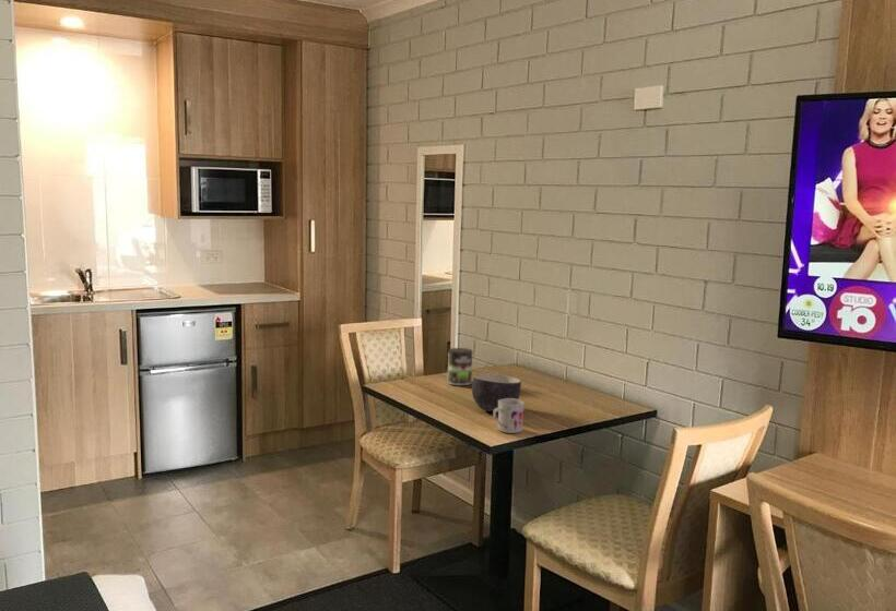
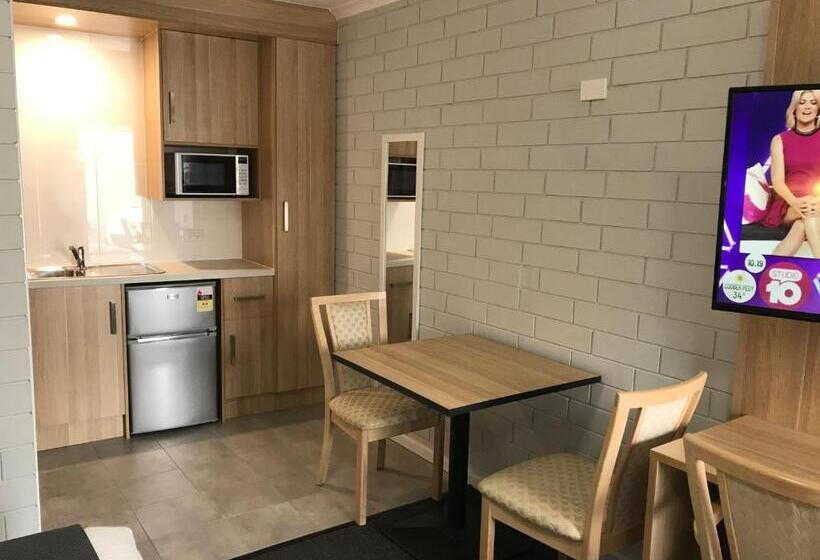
- coffee can [447,347,474,386]
- mug [492,398,526,434]
- bowl [471,372,522,414]
